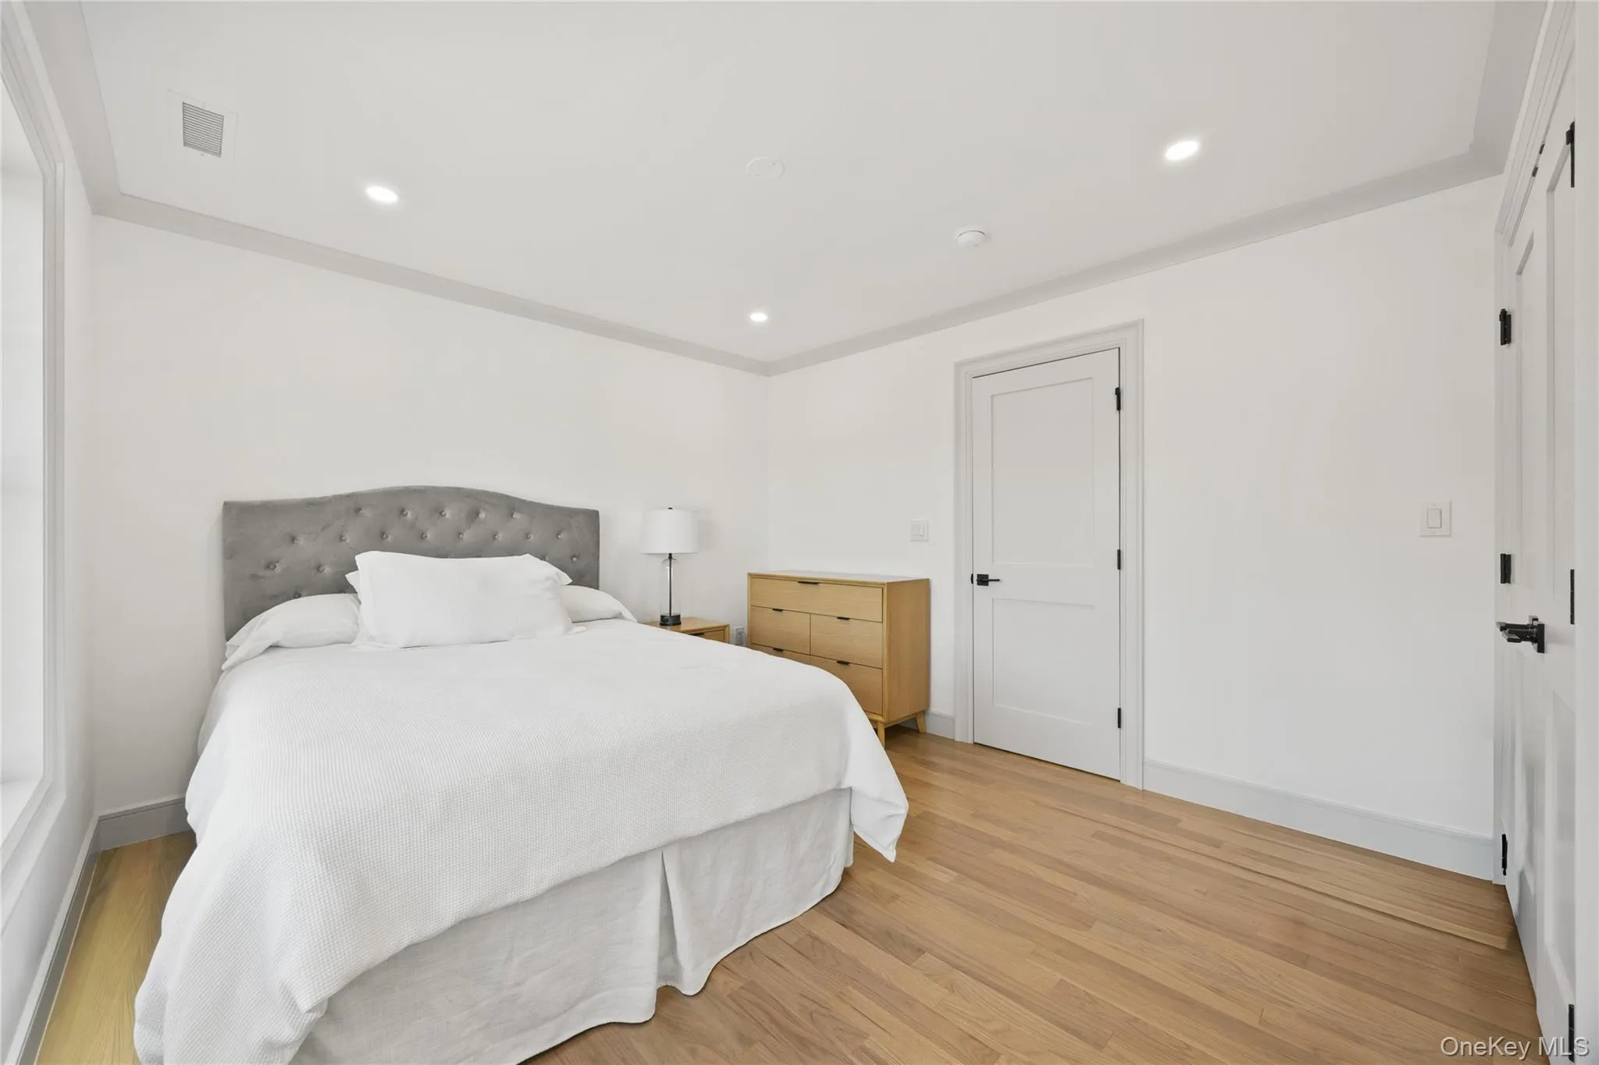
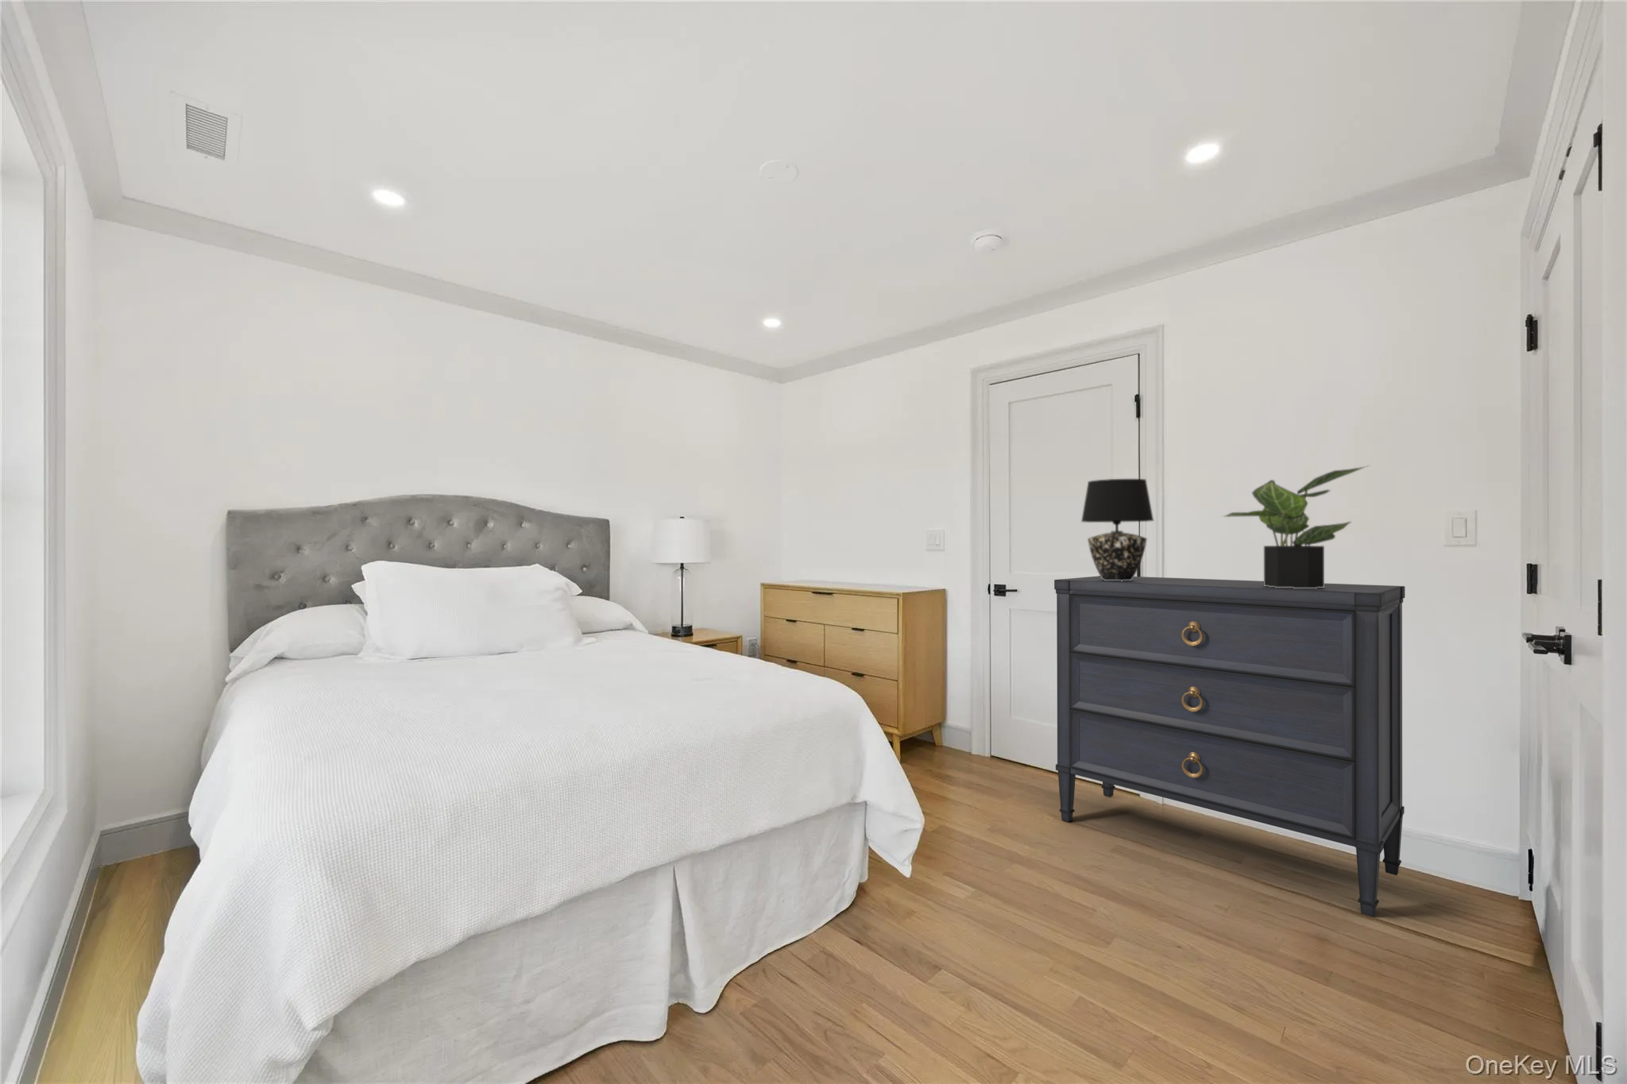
+ table lamp [1080,478,1155,581]
+ dresser [1054,575,1406,918]
+ potted plant [1221,463,1372,588]
